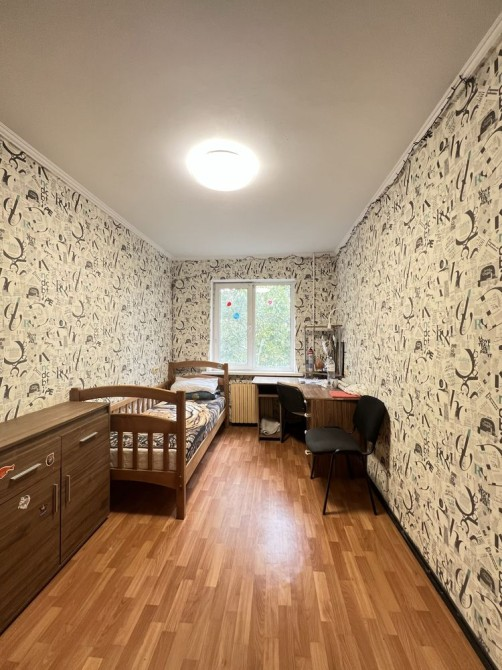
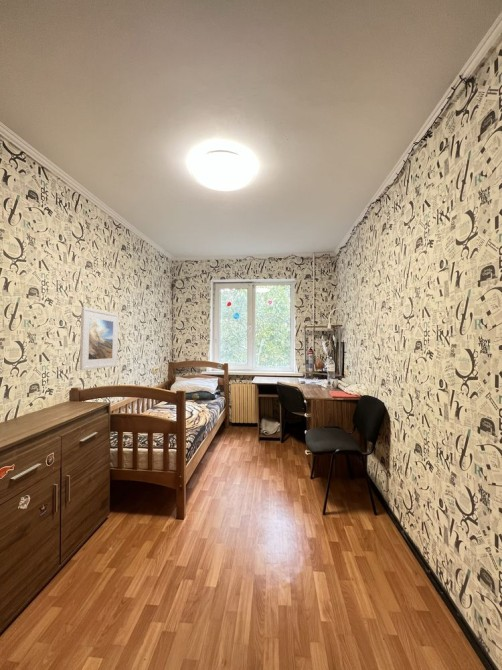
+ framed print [79,306,120,371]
